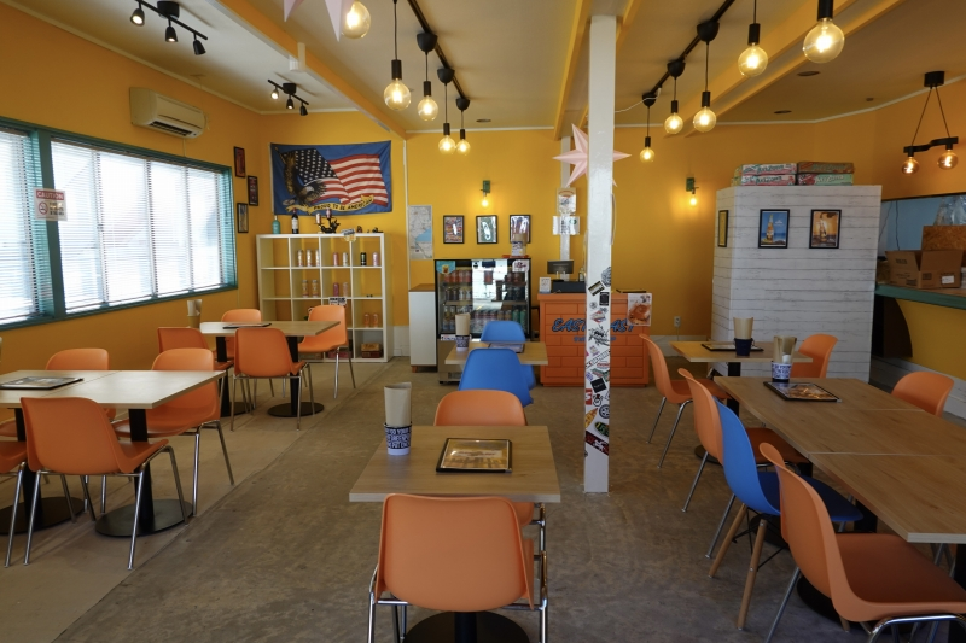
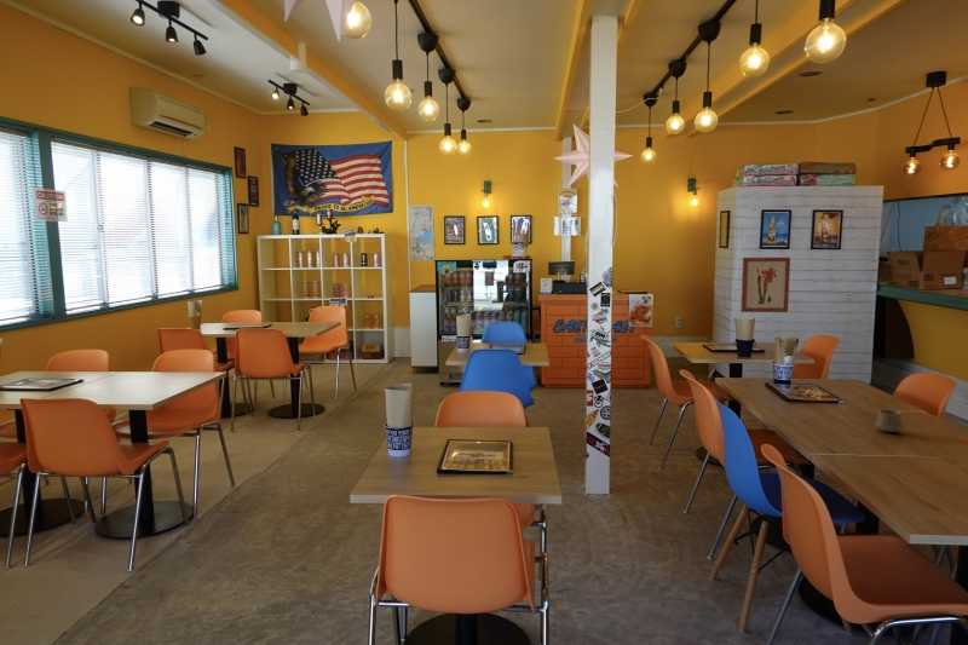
+ wall art [739,257,791,313]
+ cup [875,408,904,433]
